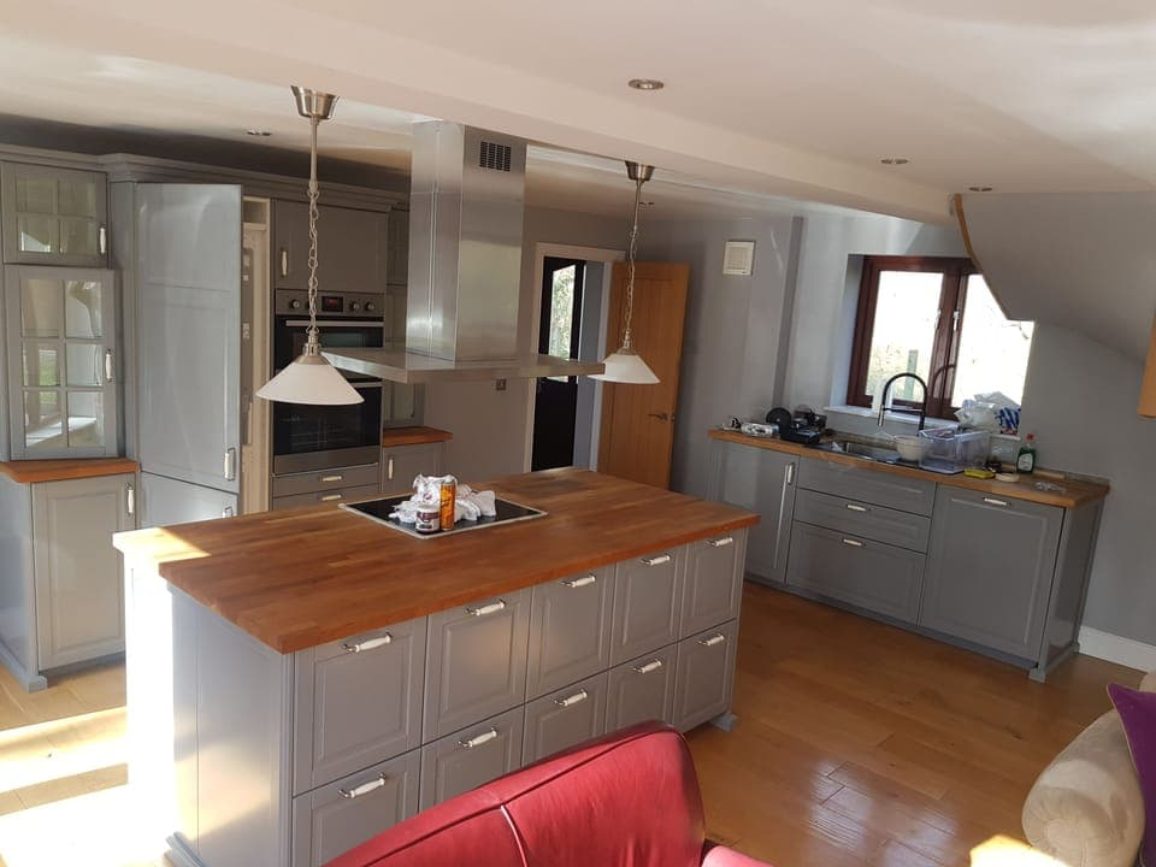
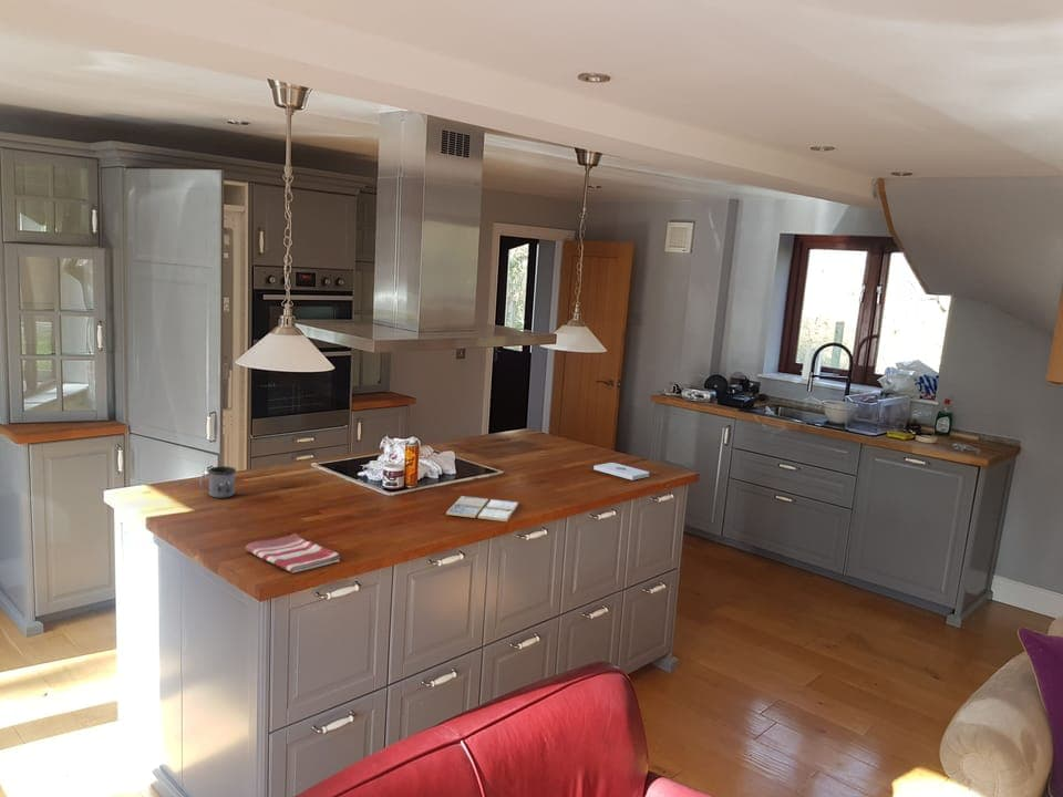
+ mug [199,465,237,499]
+ dish towel [244,532,341,573]
+ drink coaster [445,495,519,522]
+ notepad [592,462,650,482]
